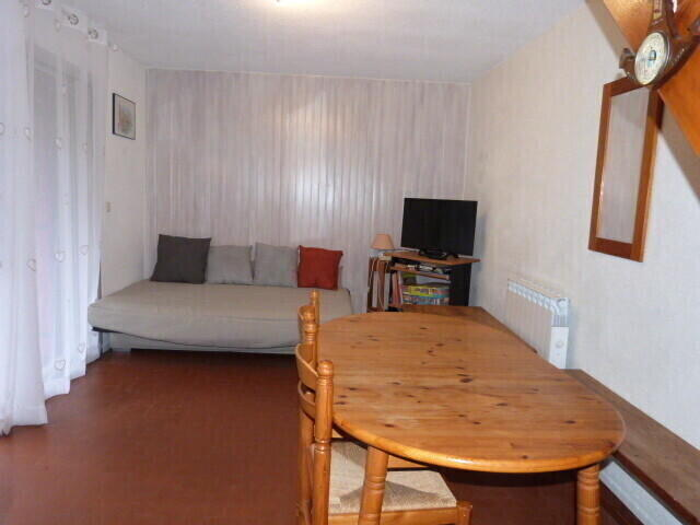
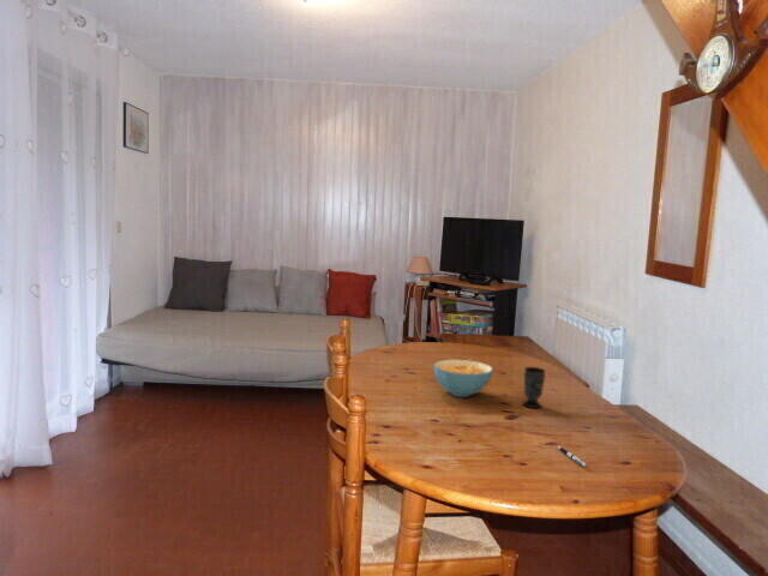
+ pen [557,445,588,468]
+ cereal bowl [433,359,494,398]
+ cup [521,366,546,409]
